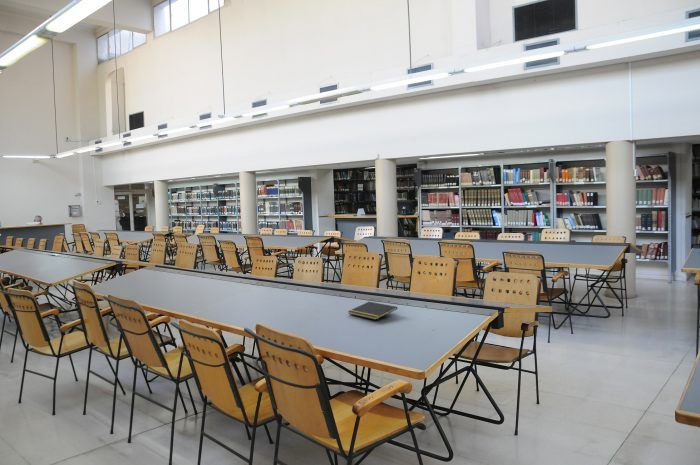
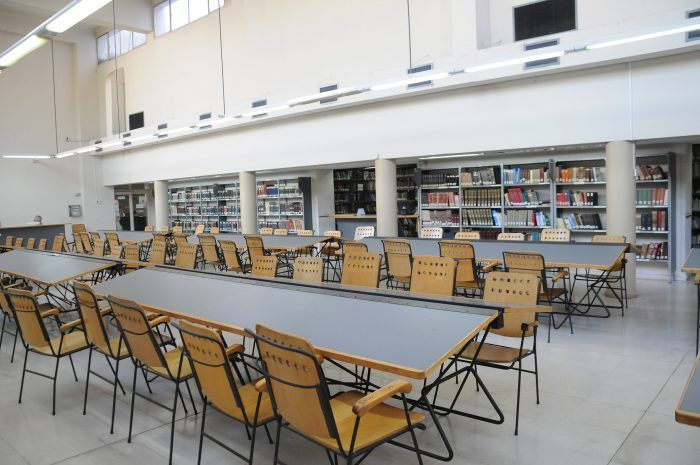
- notepad [347,301,398,321]
